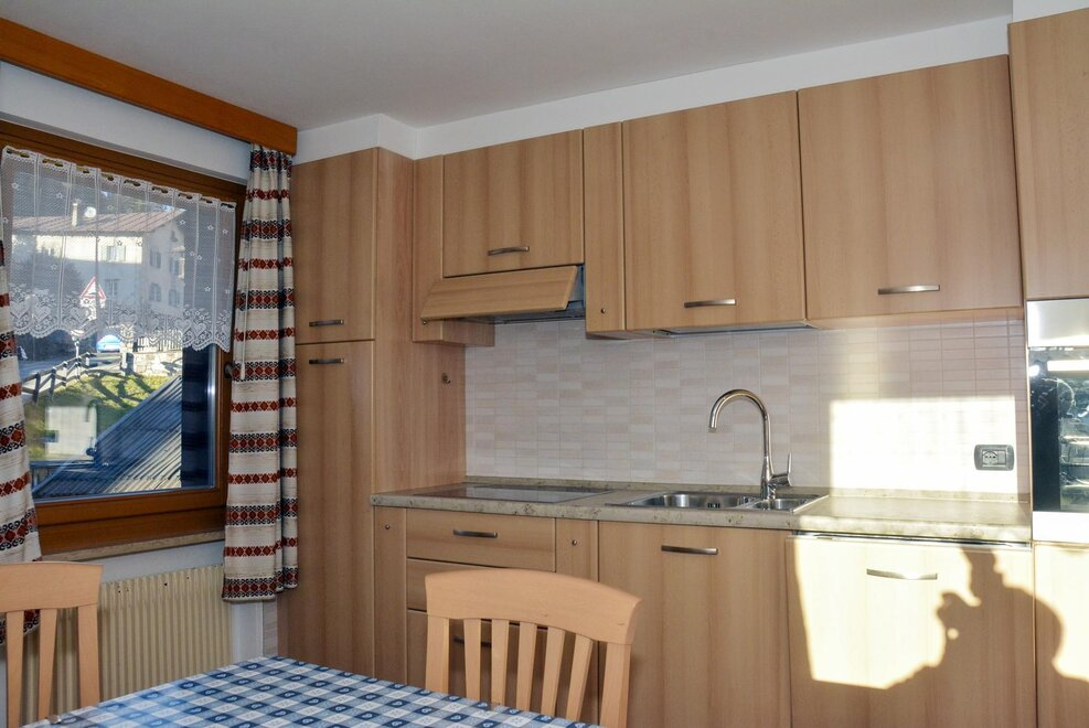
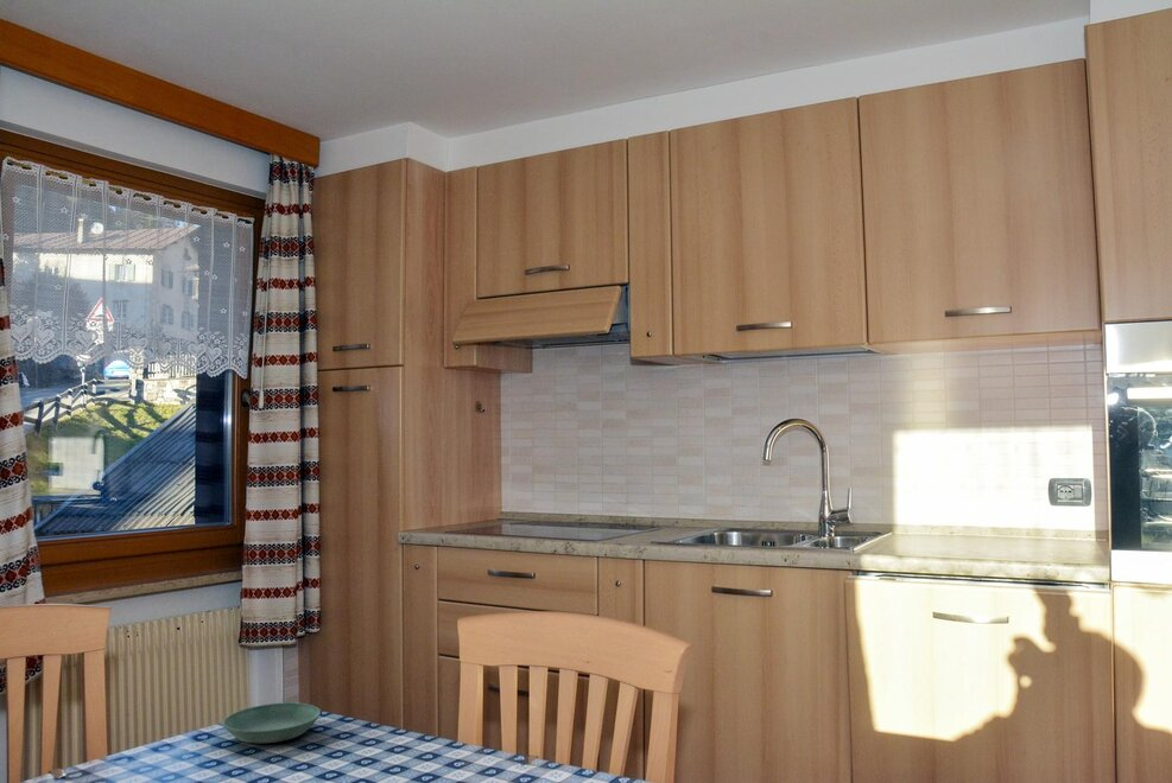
+ saucer [222,701,322,745]
